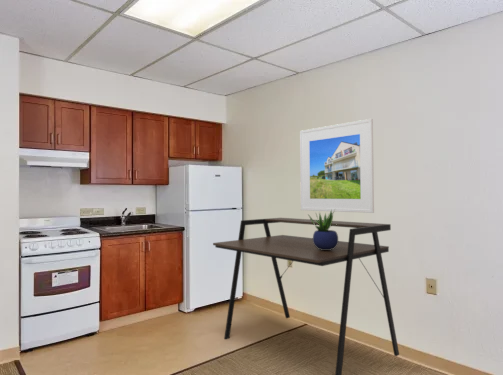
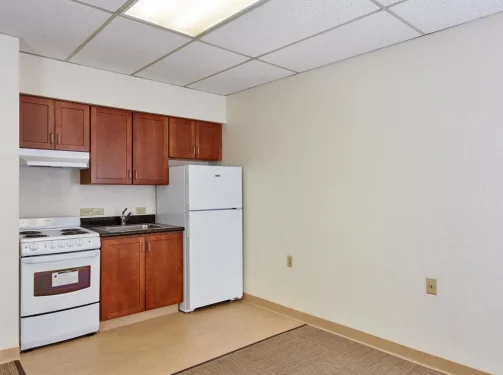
- desk [212,217,400,375]
- potted plant [308,209,339,250]
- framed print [299,118,375,214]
